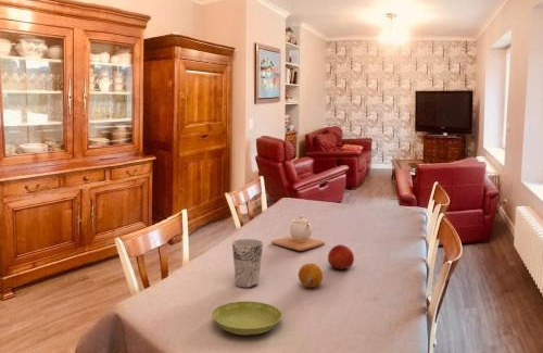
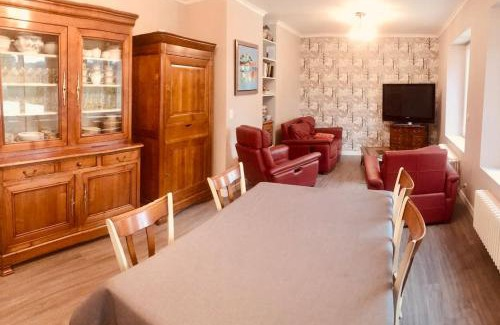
- fruit [327,243,355,270]
- cup [231,238,264,289]
- teapot [270,214,326,252]
- saucer [211,300,283,336]
- fruit [298,263,324,288]
